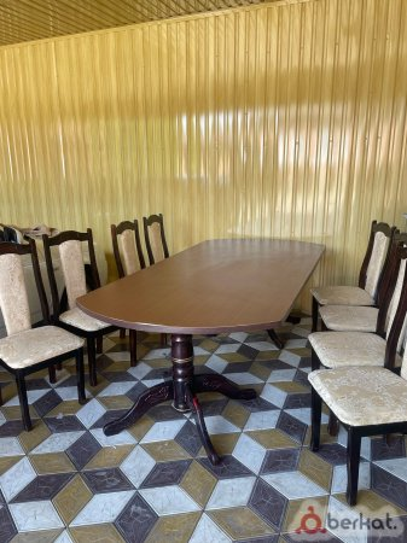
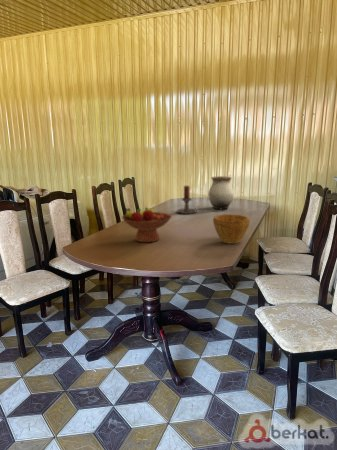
+ bowl [212,213,251,245]
+ vase [207,175,235,210]
+ candle holder [176,185,203,215]
+ fruit bowl [121,206,173,243]
